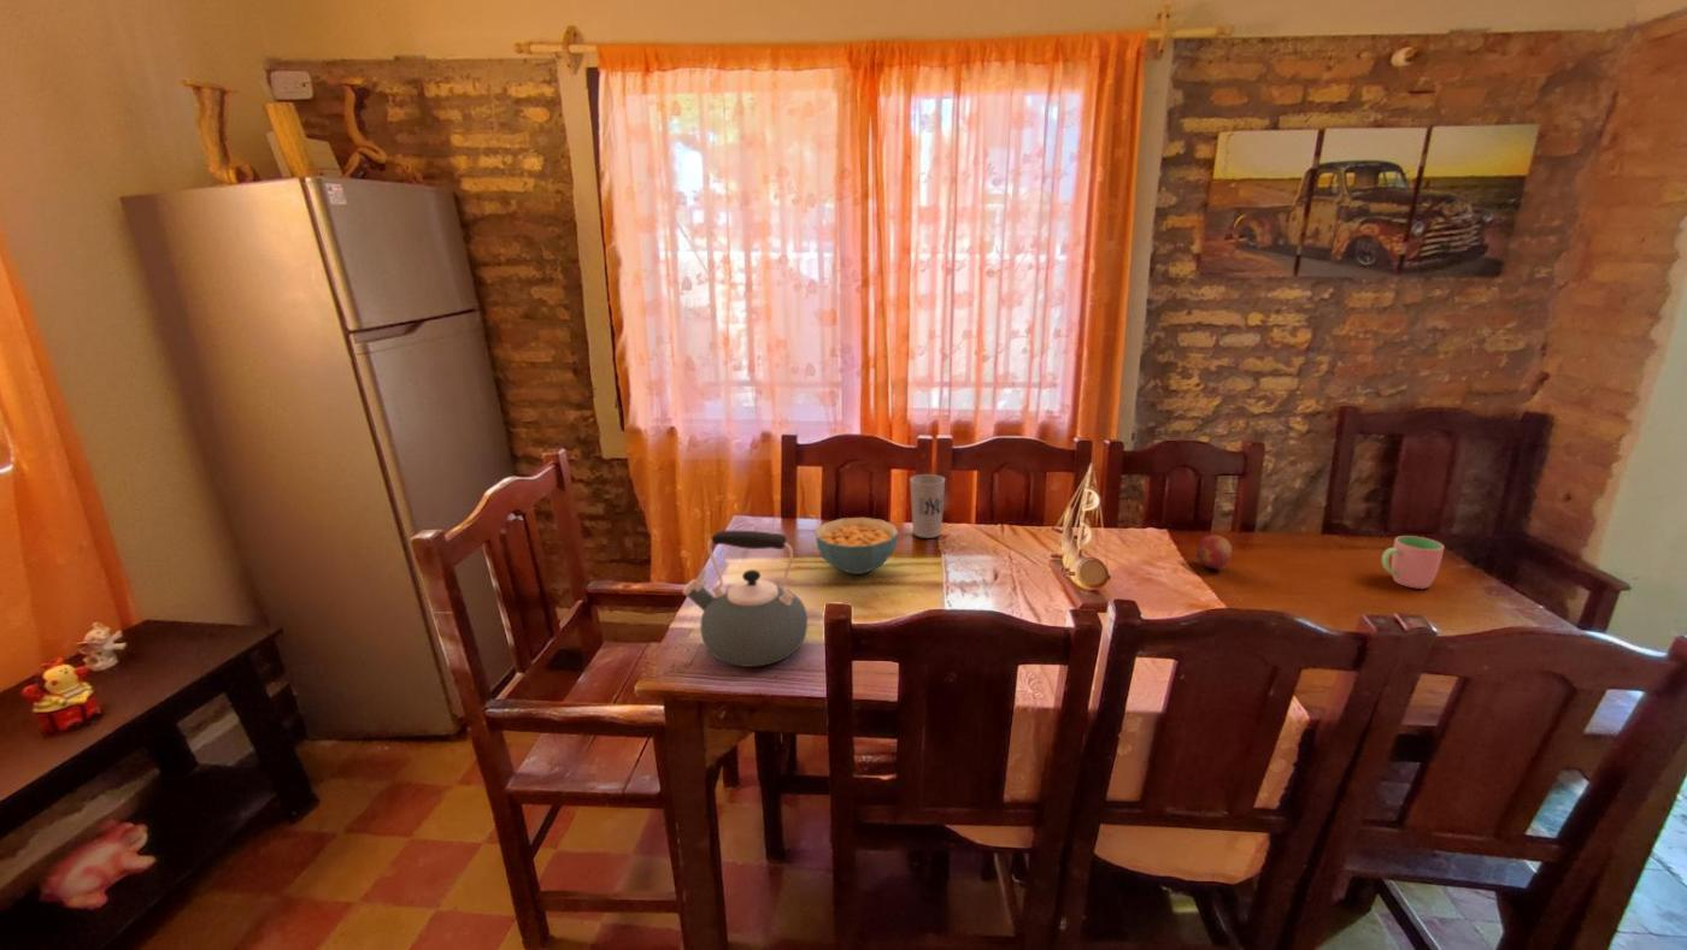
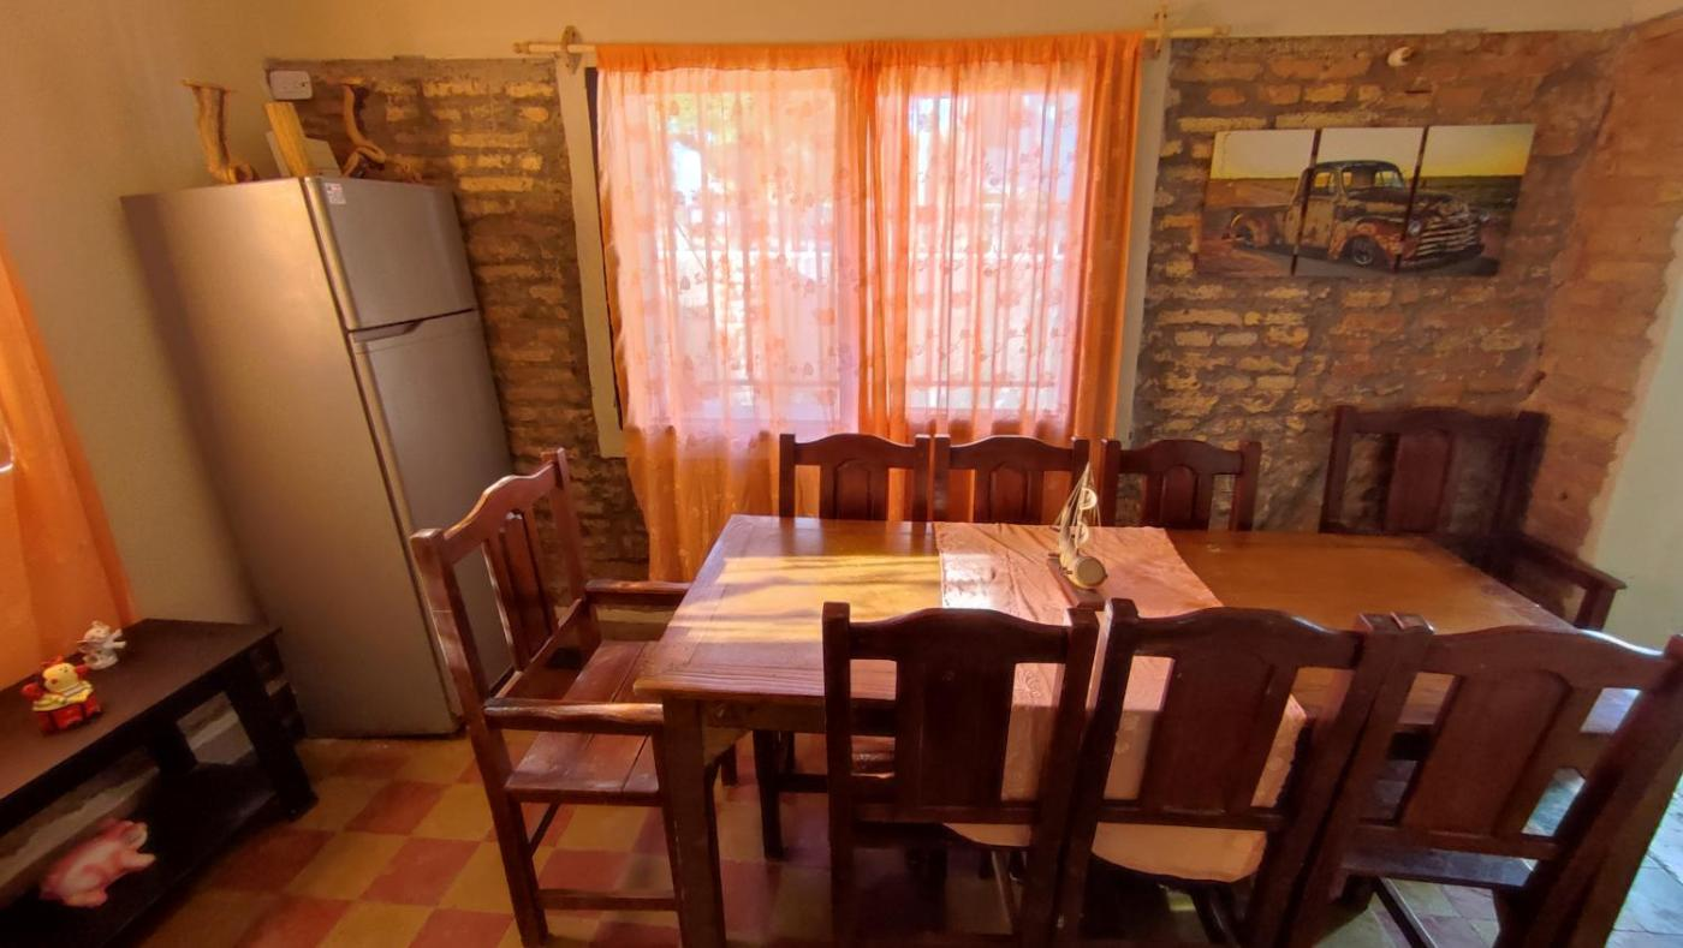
- cereal bowl [813,517,900,576]
- cup [1381,535,1445,590]
- kettle [682,530,809,668]
- fruit [1195,535,1233,570]
- cup [909,473,946,539]
